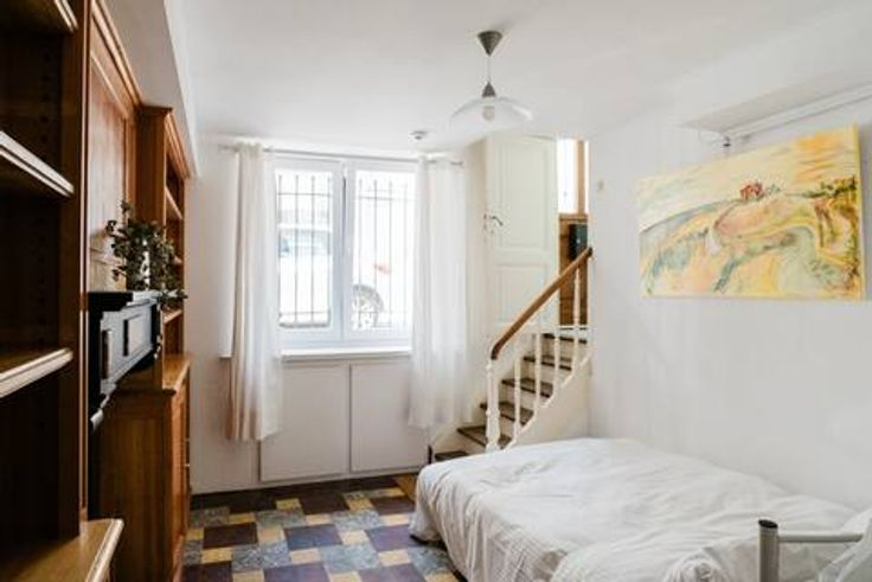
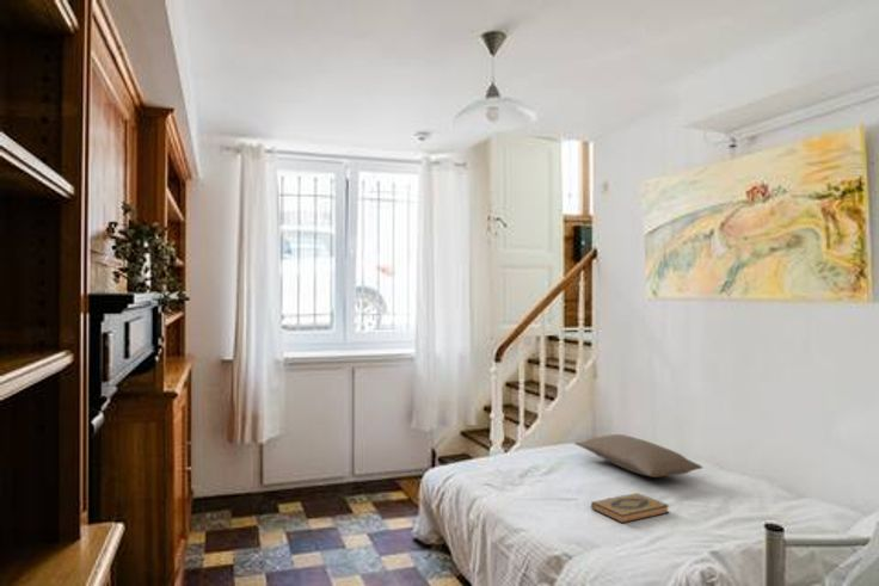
+ pillow [573,433,705,479]
+ hardback book [590,492,670,524]
